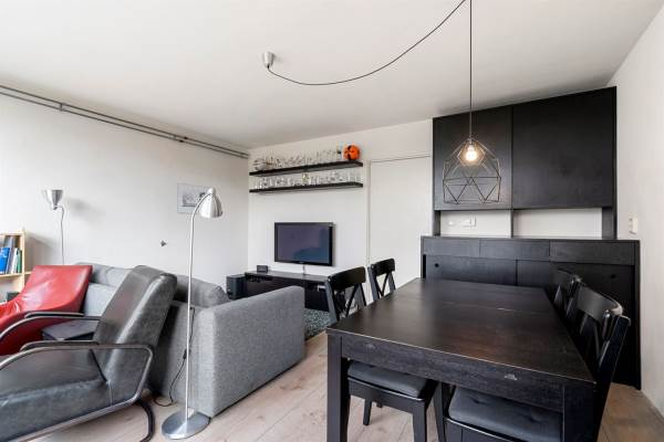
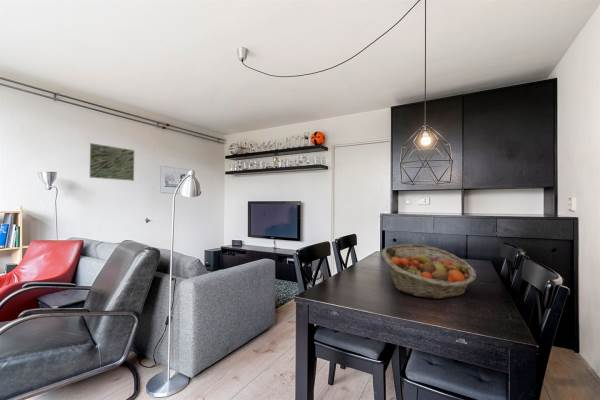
+ fruit basket [380,243,477,300]
+ wall art [89,142,135,182]
